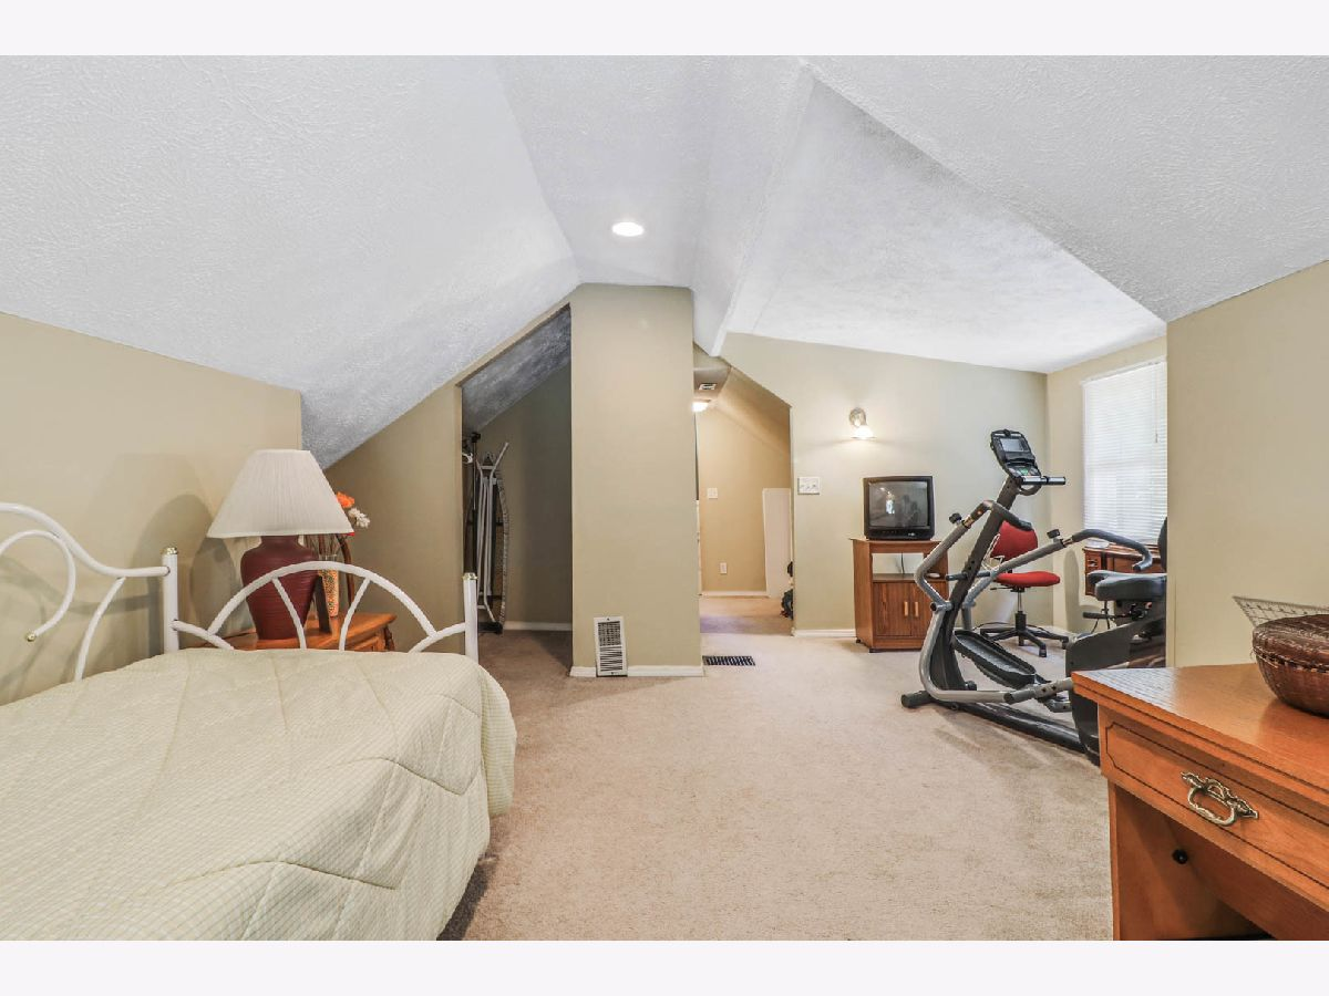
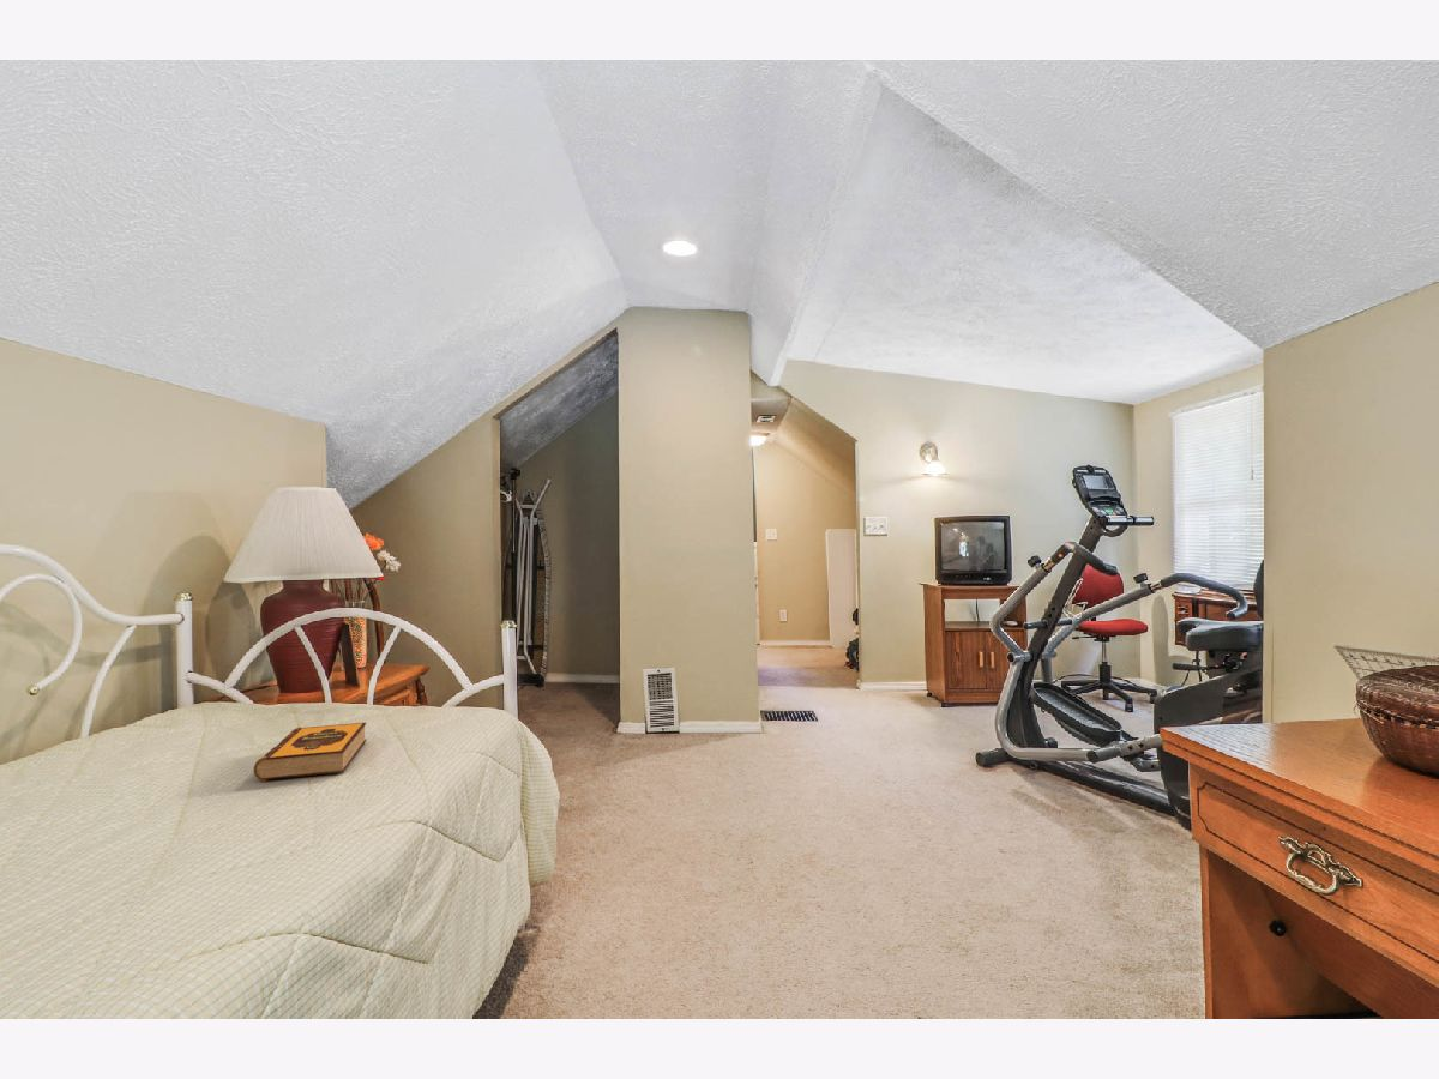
+ hardback book [253,722,367,782]
